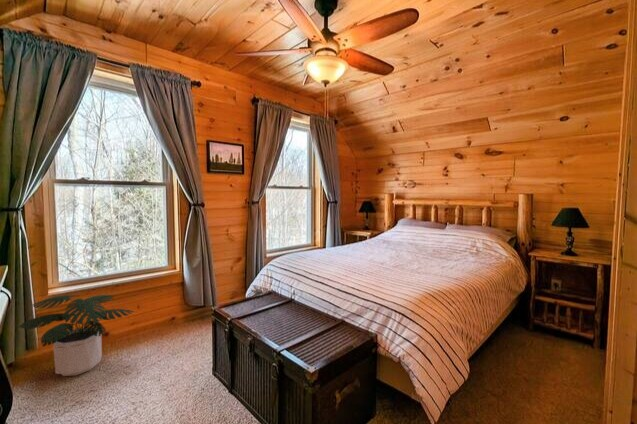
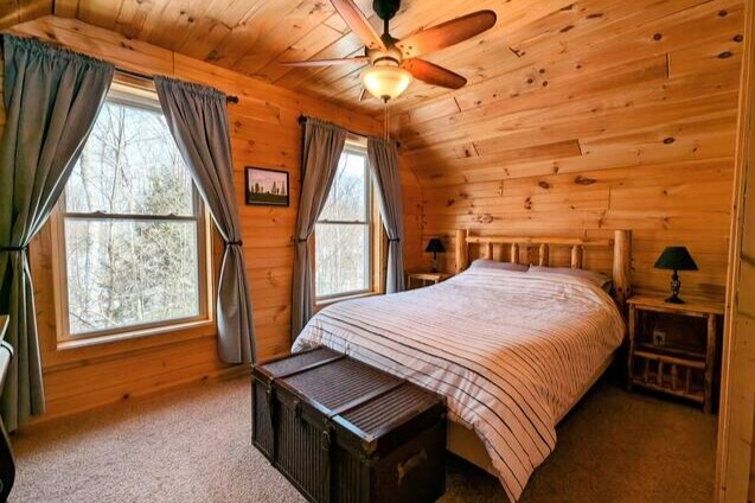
- potted plant [16,294,135,377]
